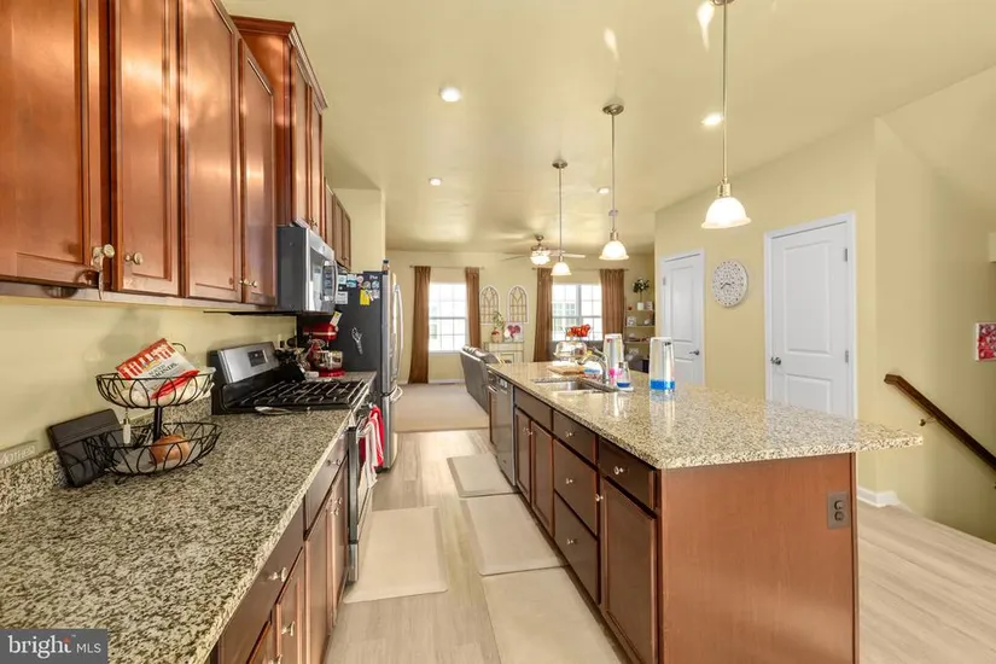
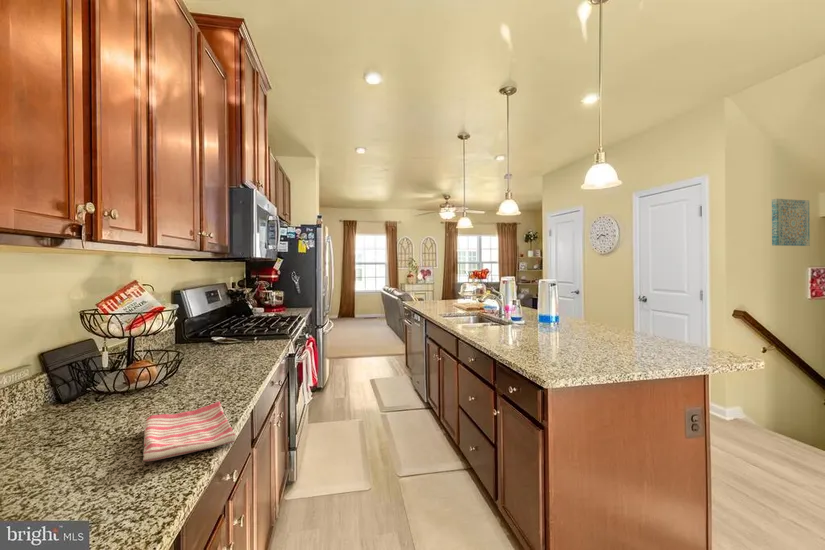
+ dish towel [142,400,237,462]
+ wall art [771,198,811,247]
